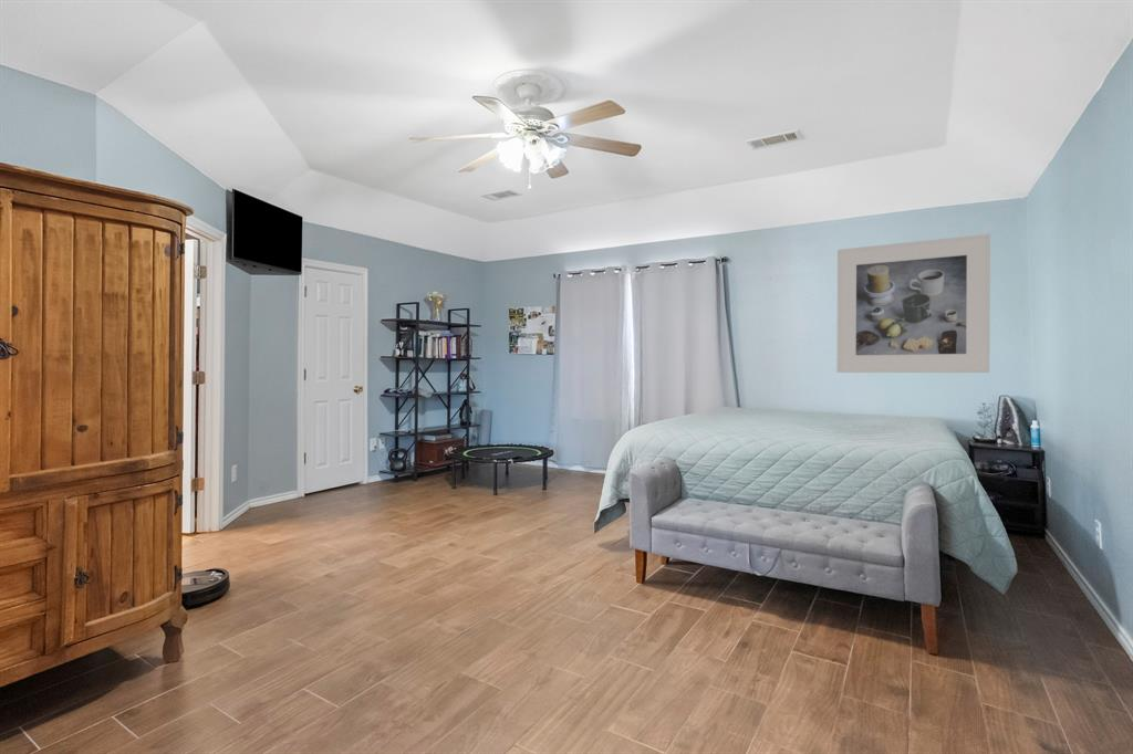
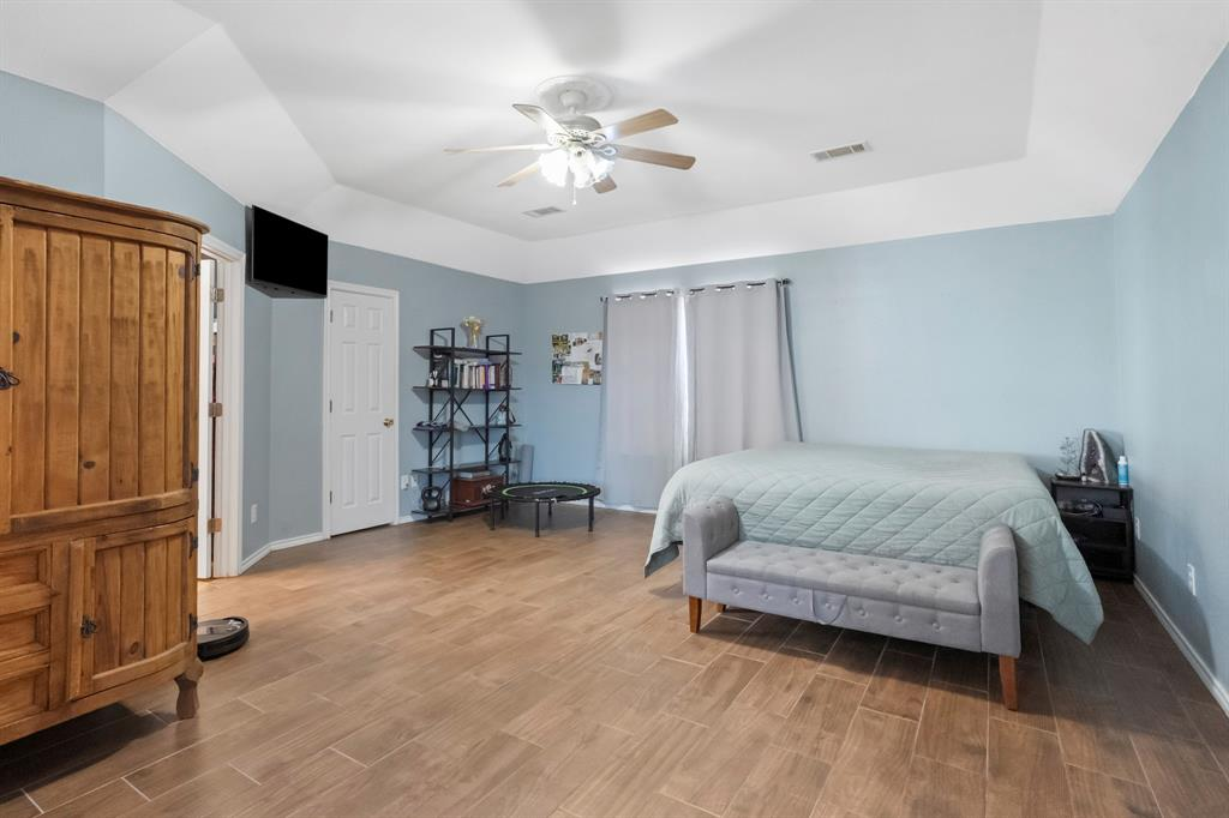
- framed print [835,233,991,374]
